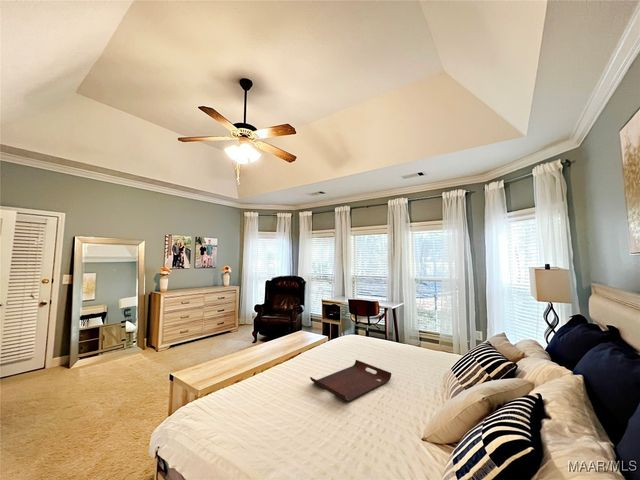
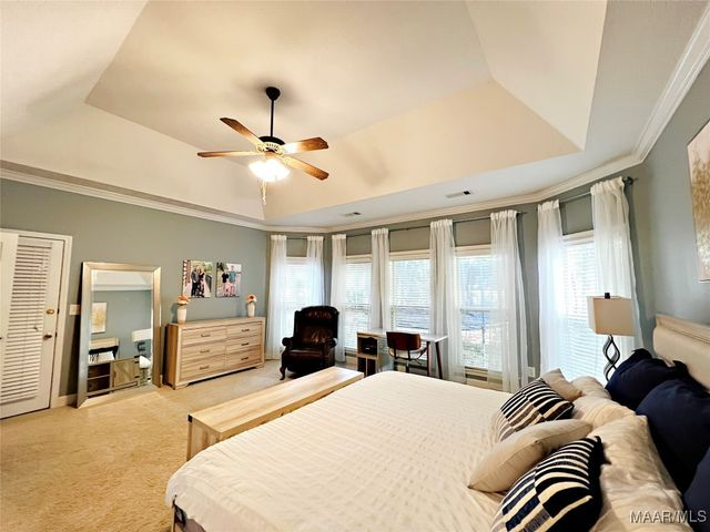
- serving tray [309,359,392,403]
